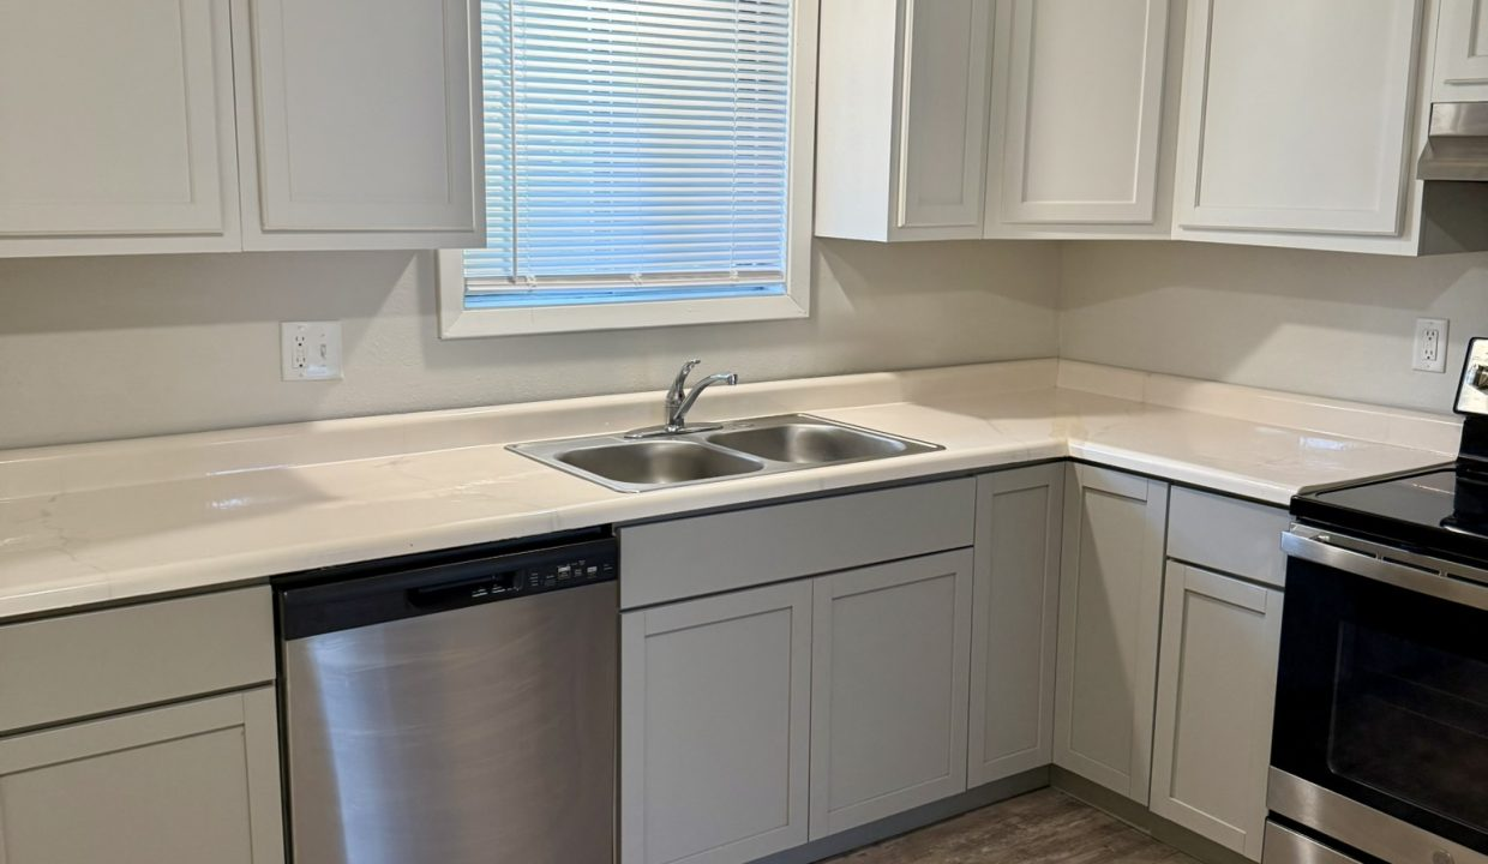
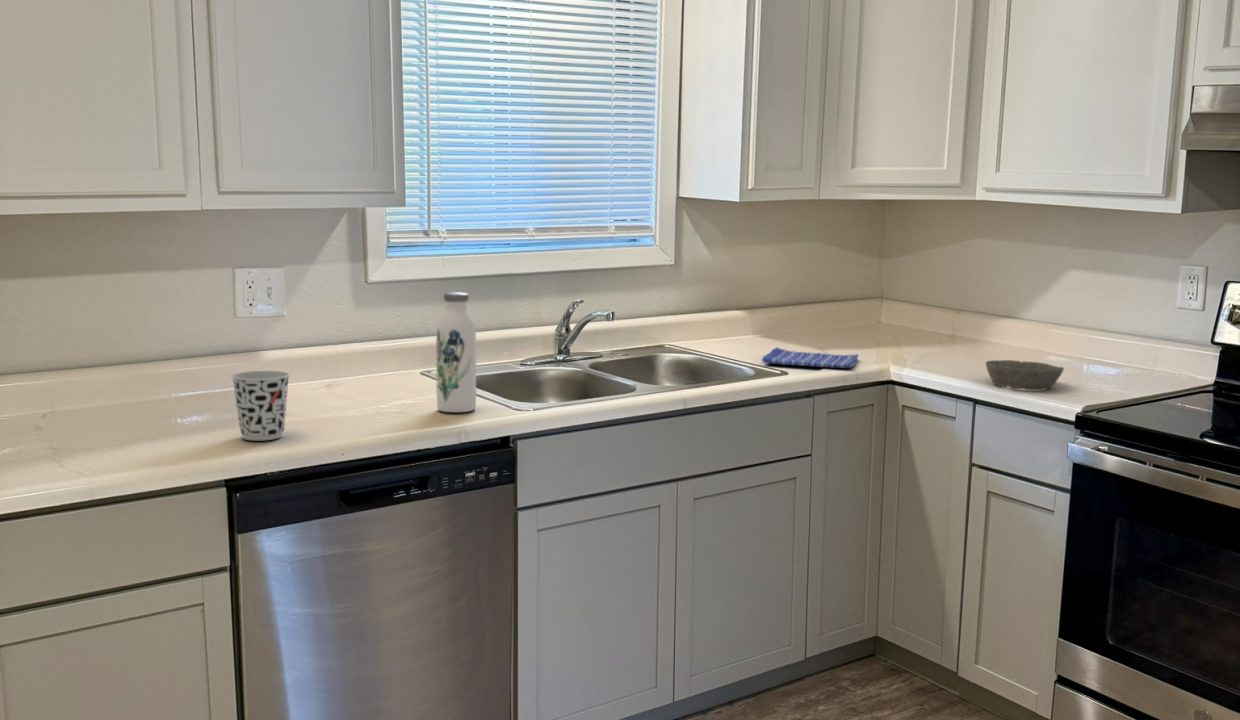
+ cup [230,370,291,441]
+ water bottle [435,291,477,413]
+ bowl [985,359,1065,391]
+ dish towel [761,346,859,369]
